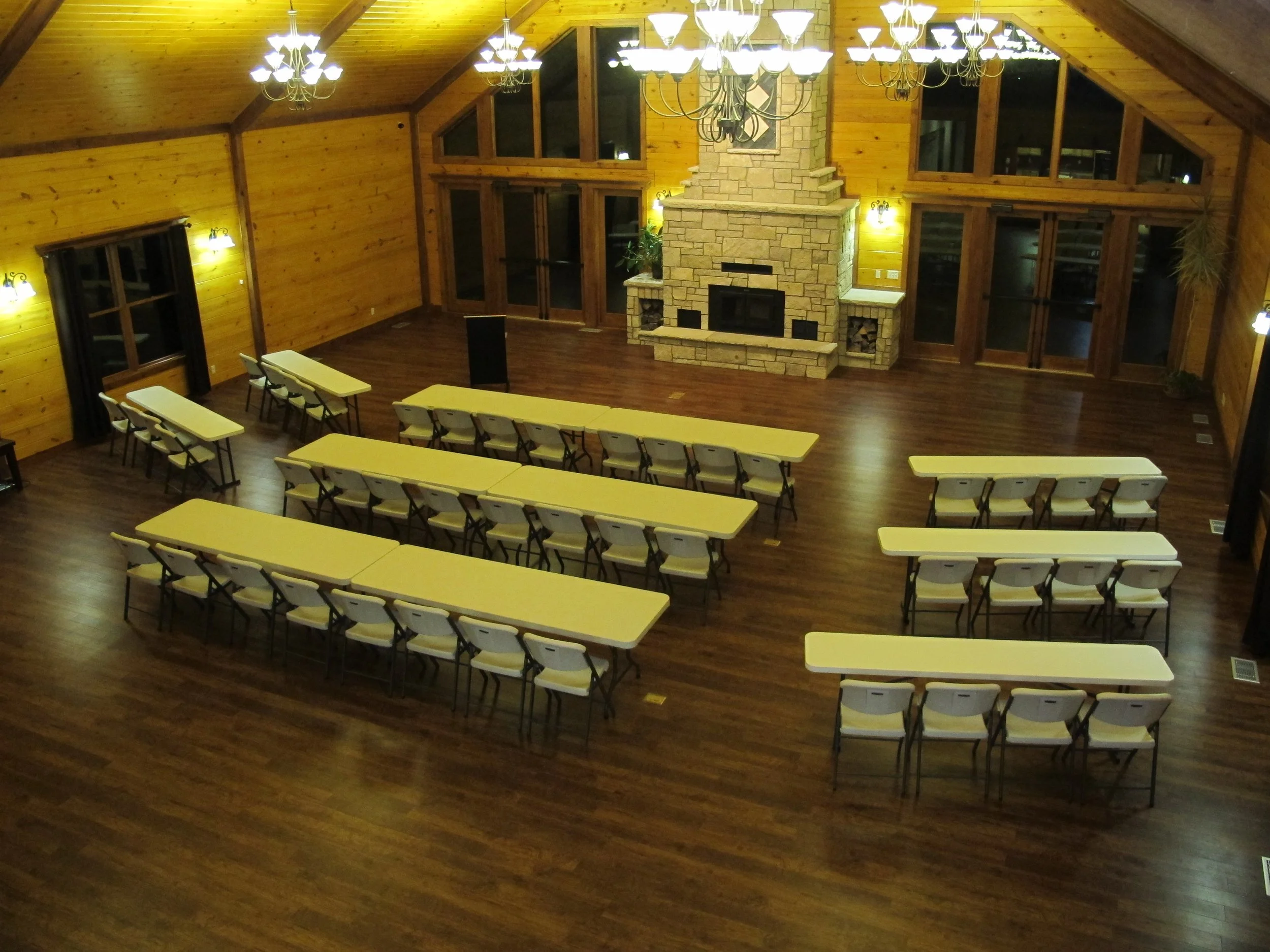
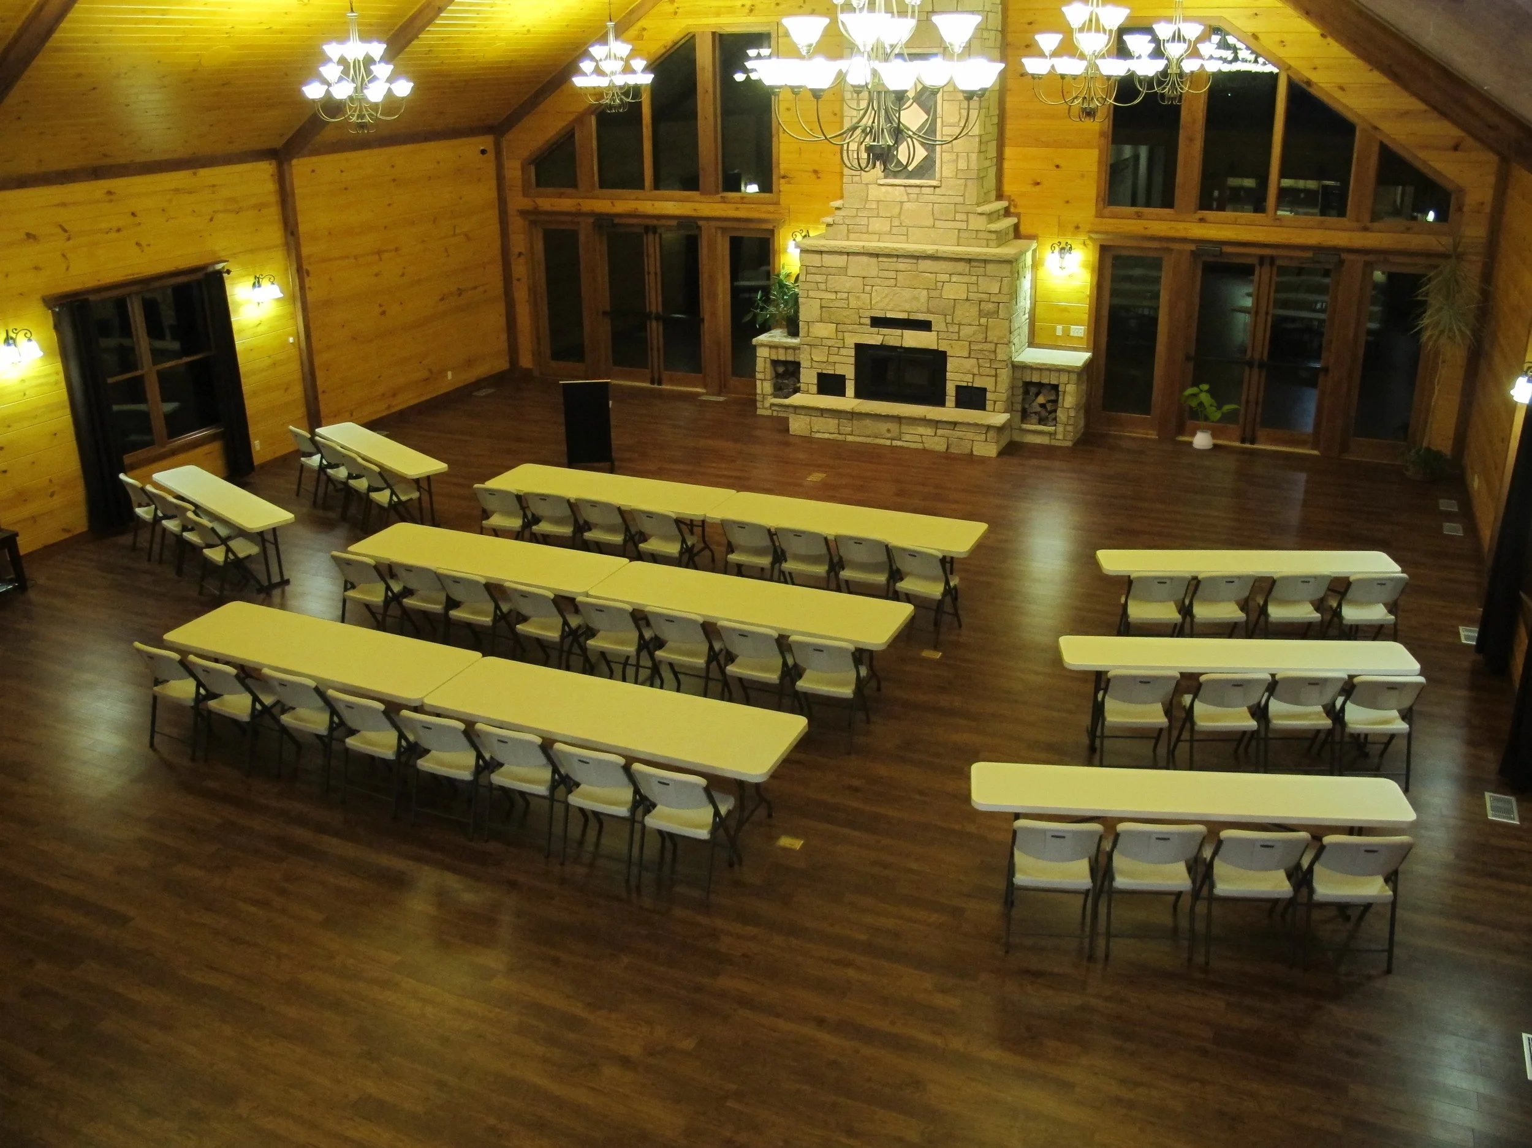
+ house plant [1175,383,1244,450]
